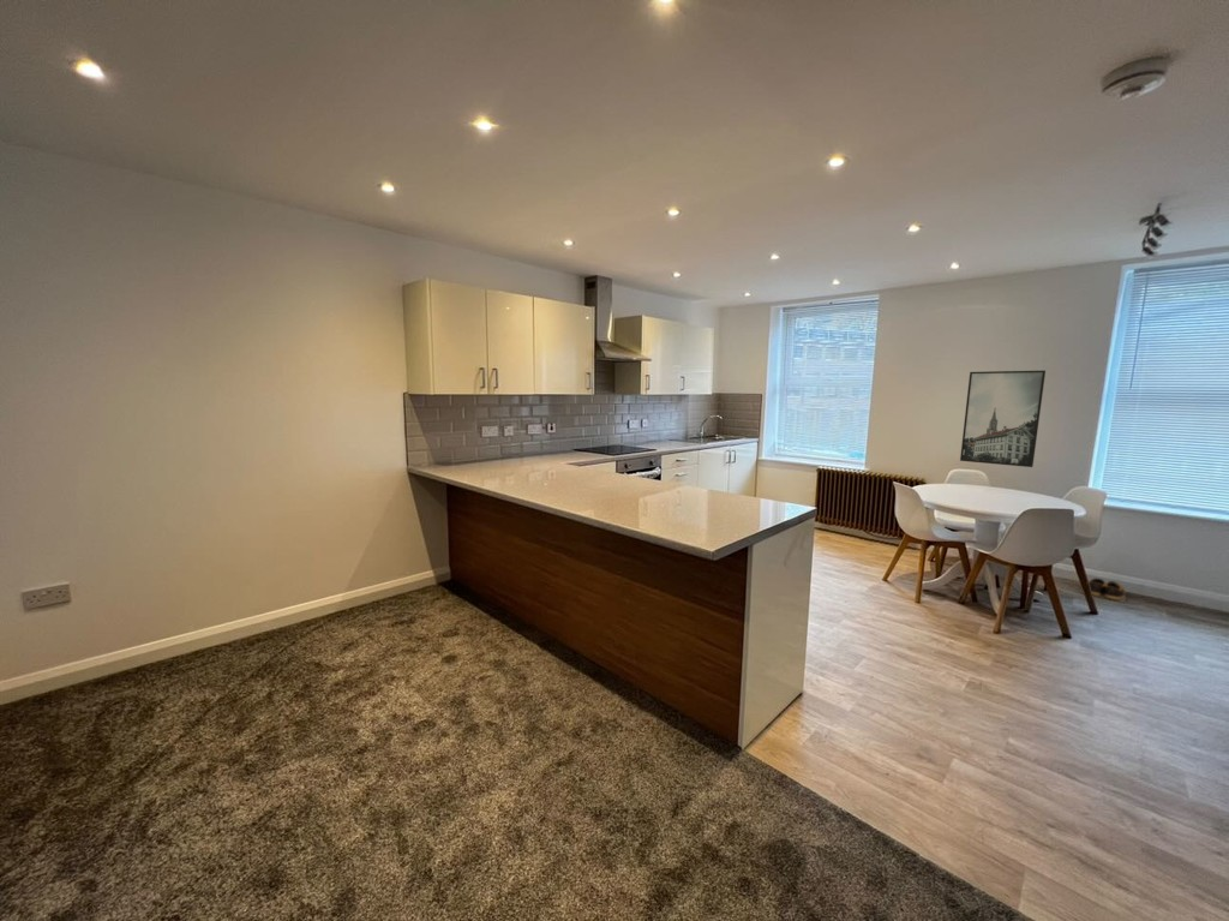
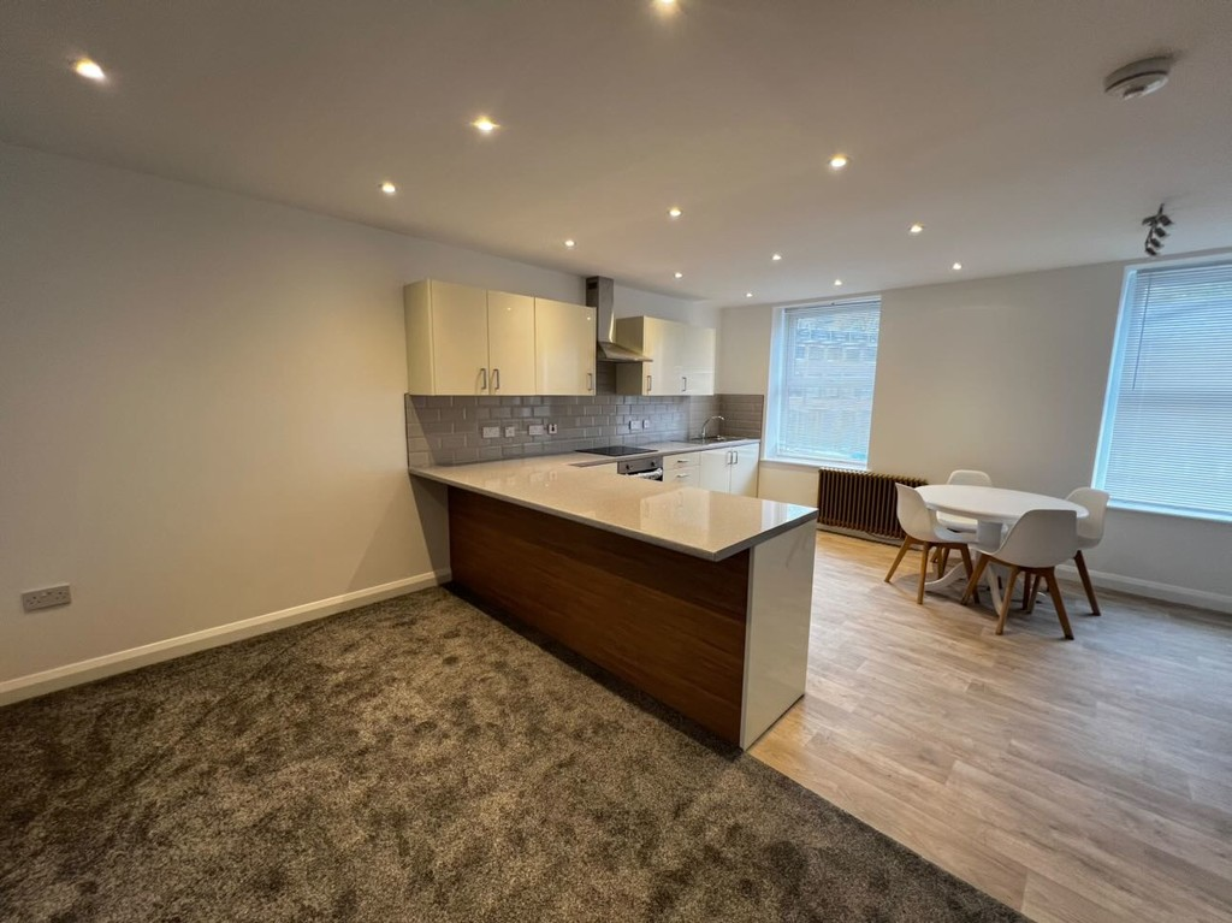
- shoes [1080,576,1127,604]
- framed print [959,370,1047,468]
